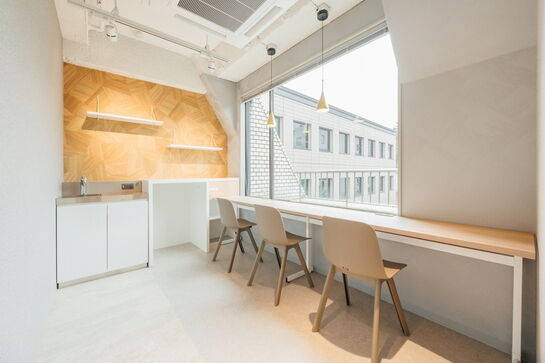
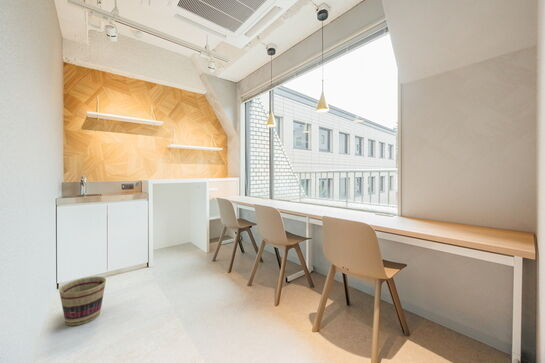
+ basket [58,276,107,327]
